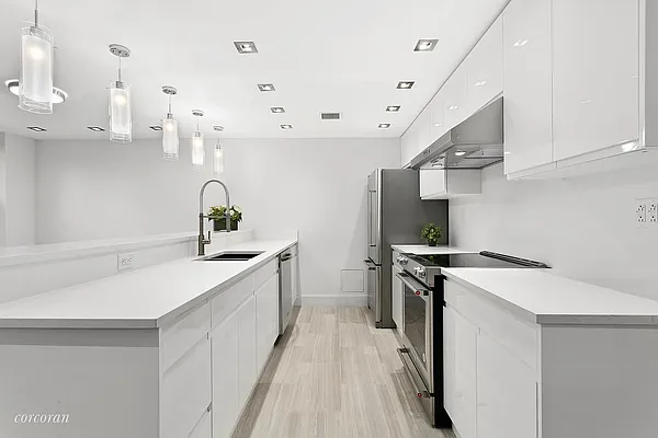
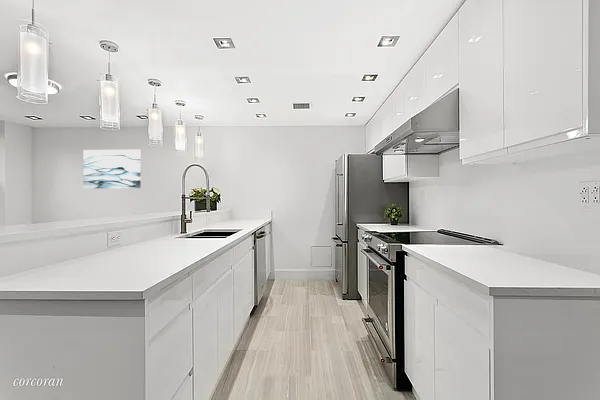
+ wall art [82,149,142,189]
